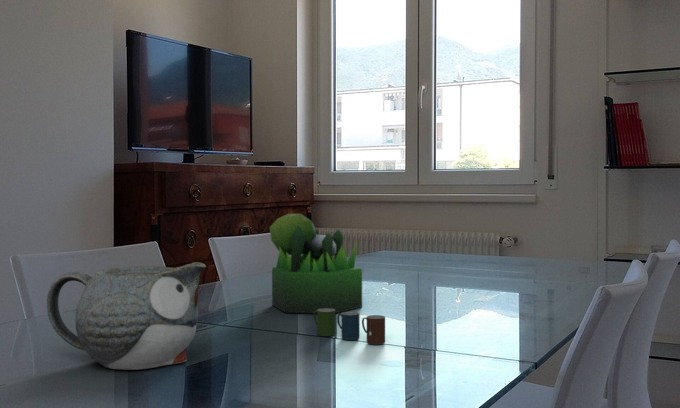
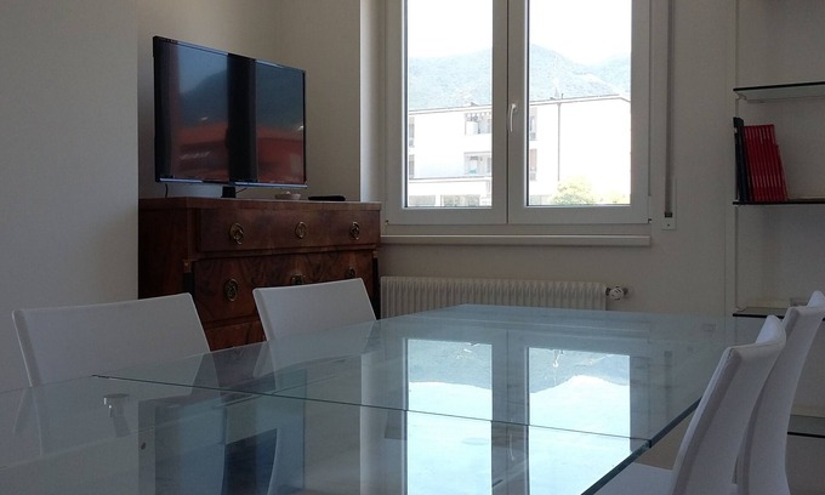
- plant [269,213,363,314]
- cup [313,308,386,345]
- teapot [46,261,207,371]
